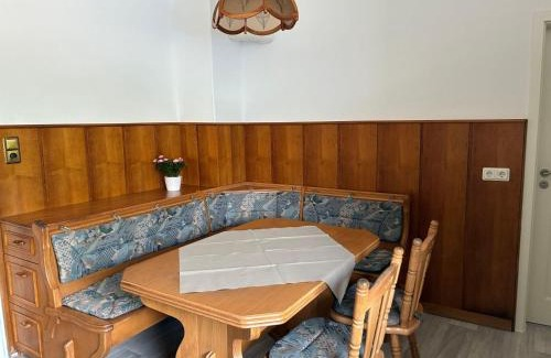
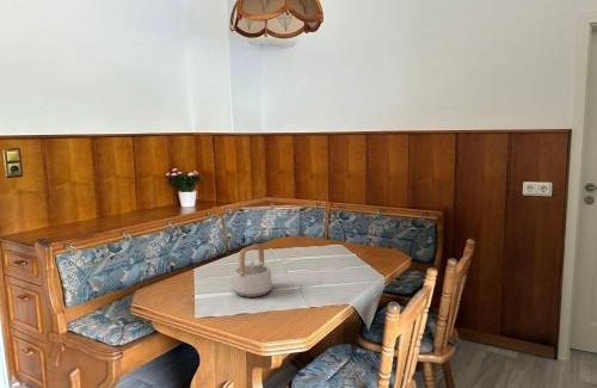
+ teapot [233,242,273,298]
